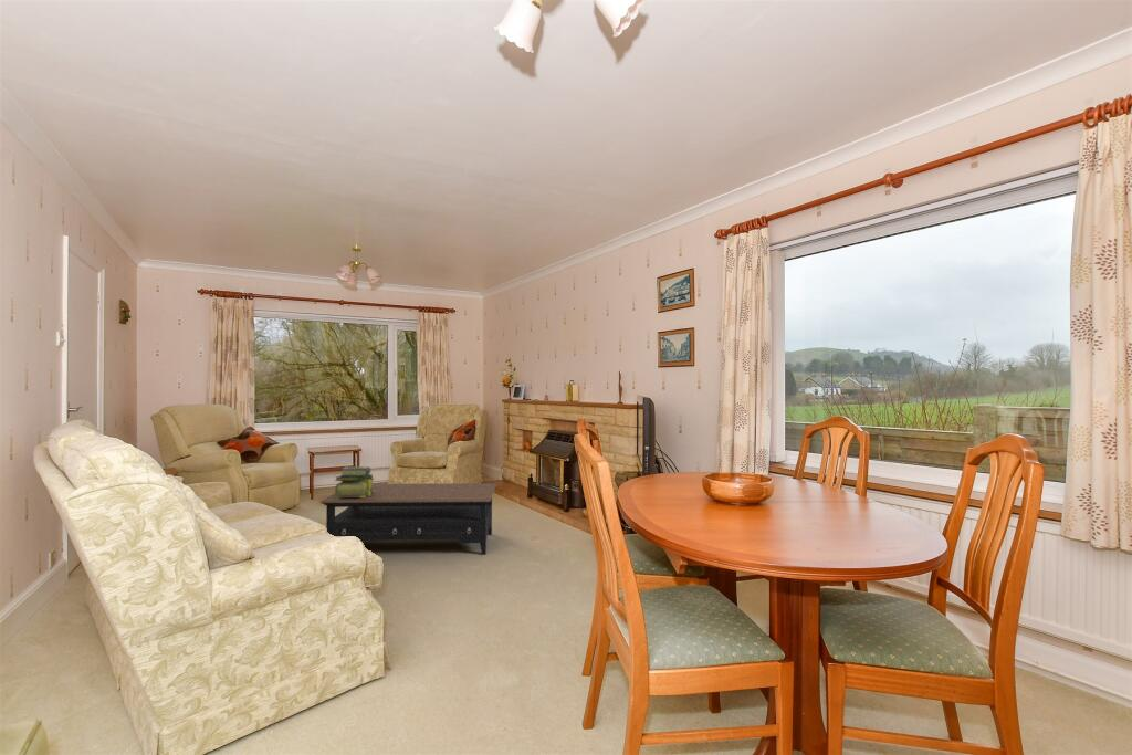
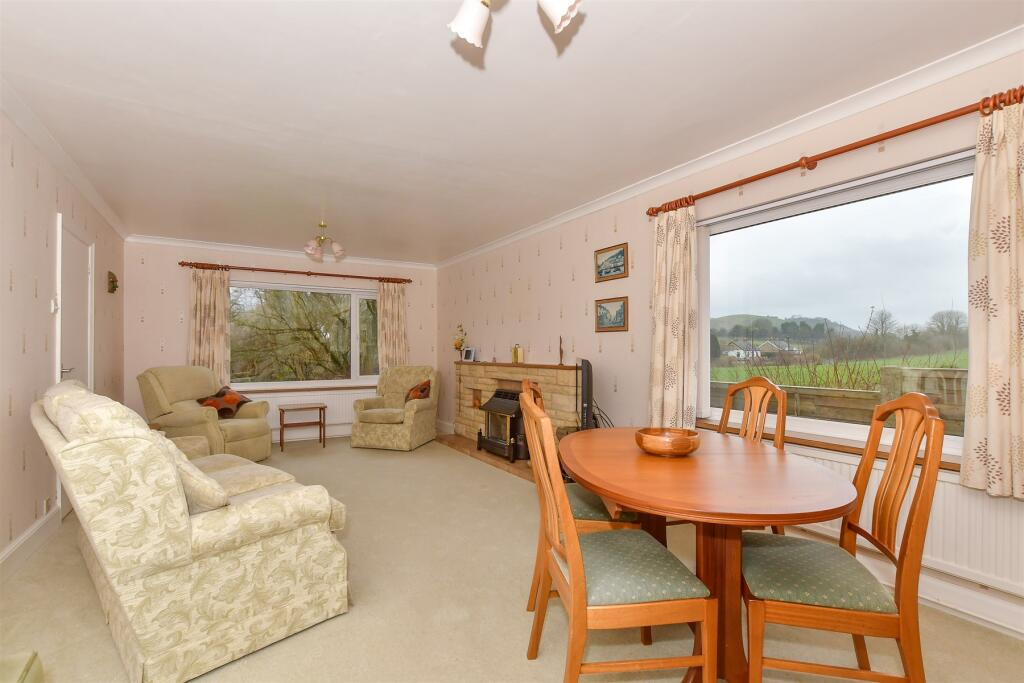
- coffee table [319,482,497,556]
- stack of books [333,465,376,497]
